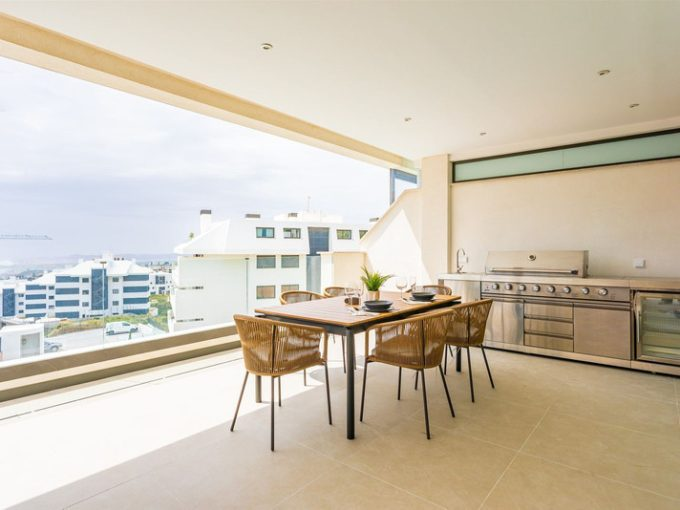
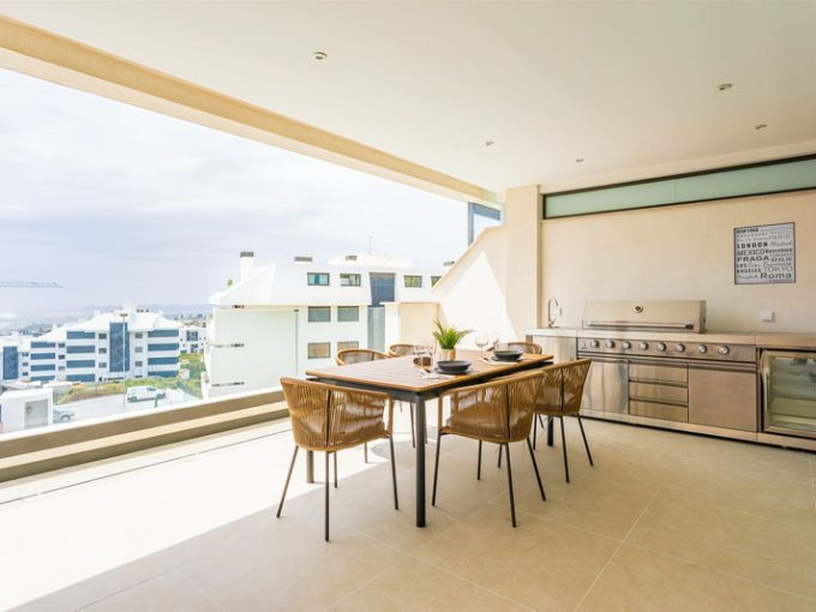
+ wall art [732,221,797,286]
